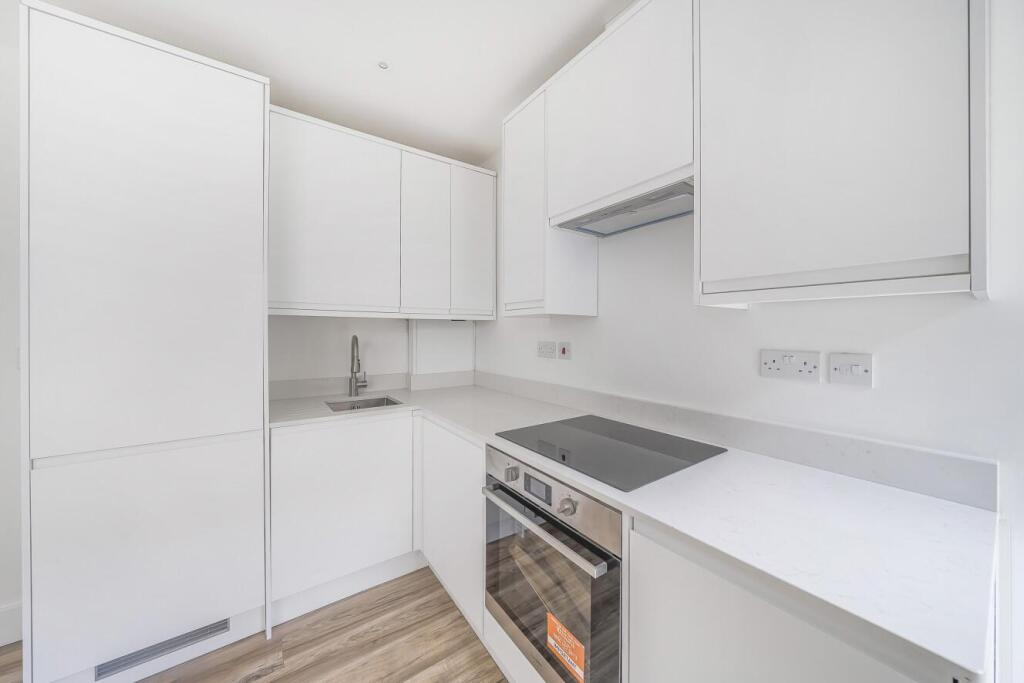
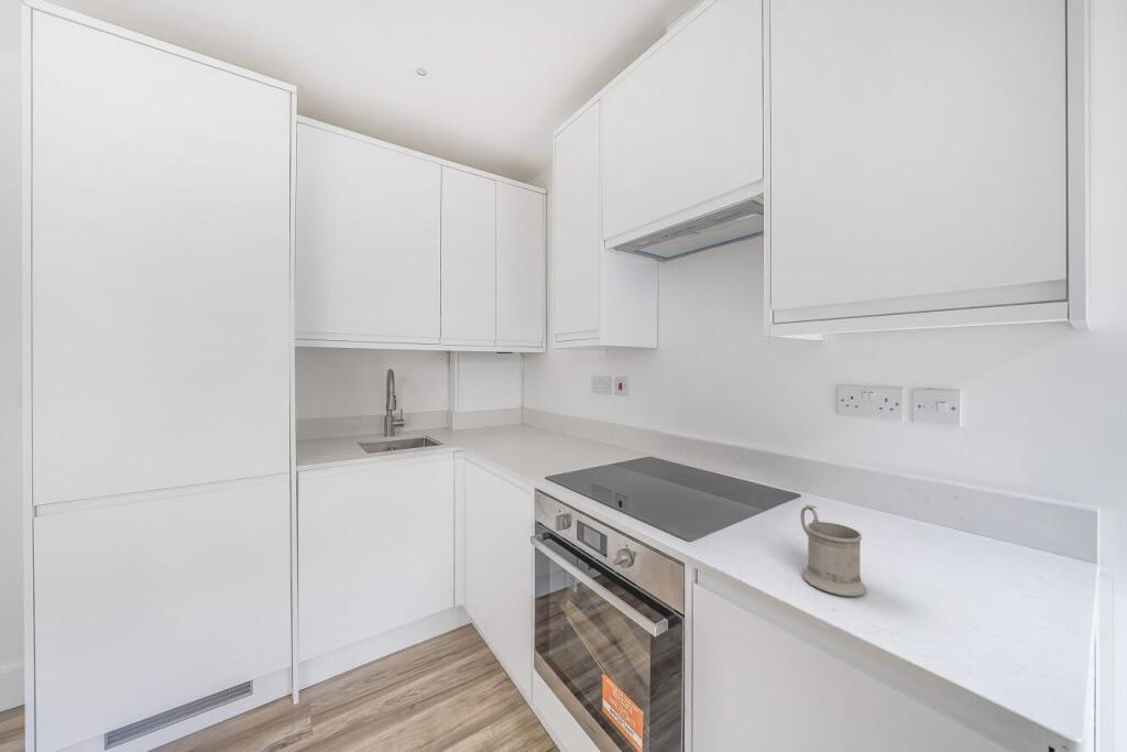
+ mug [799,504,867,597]
